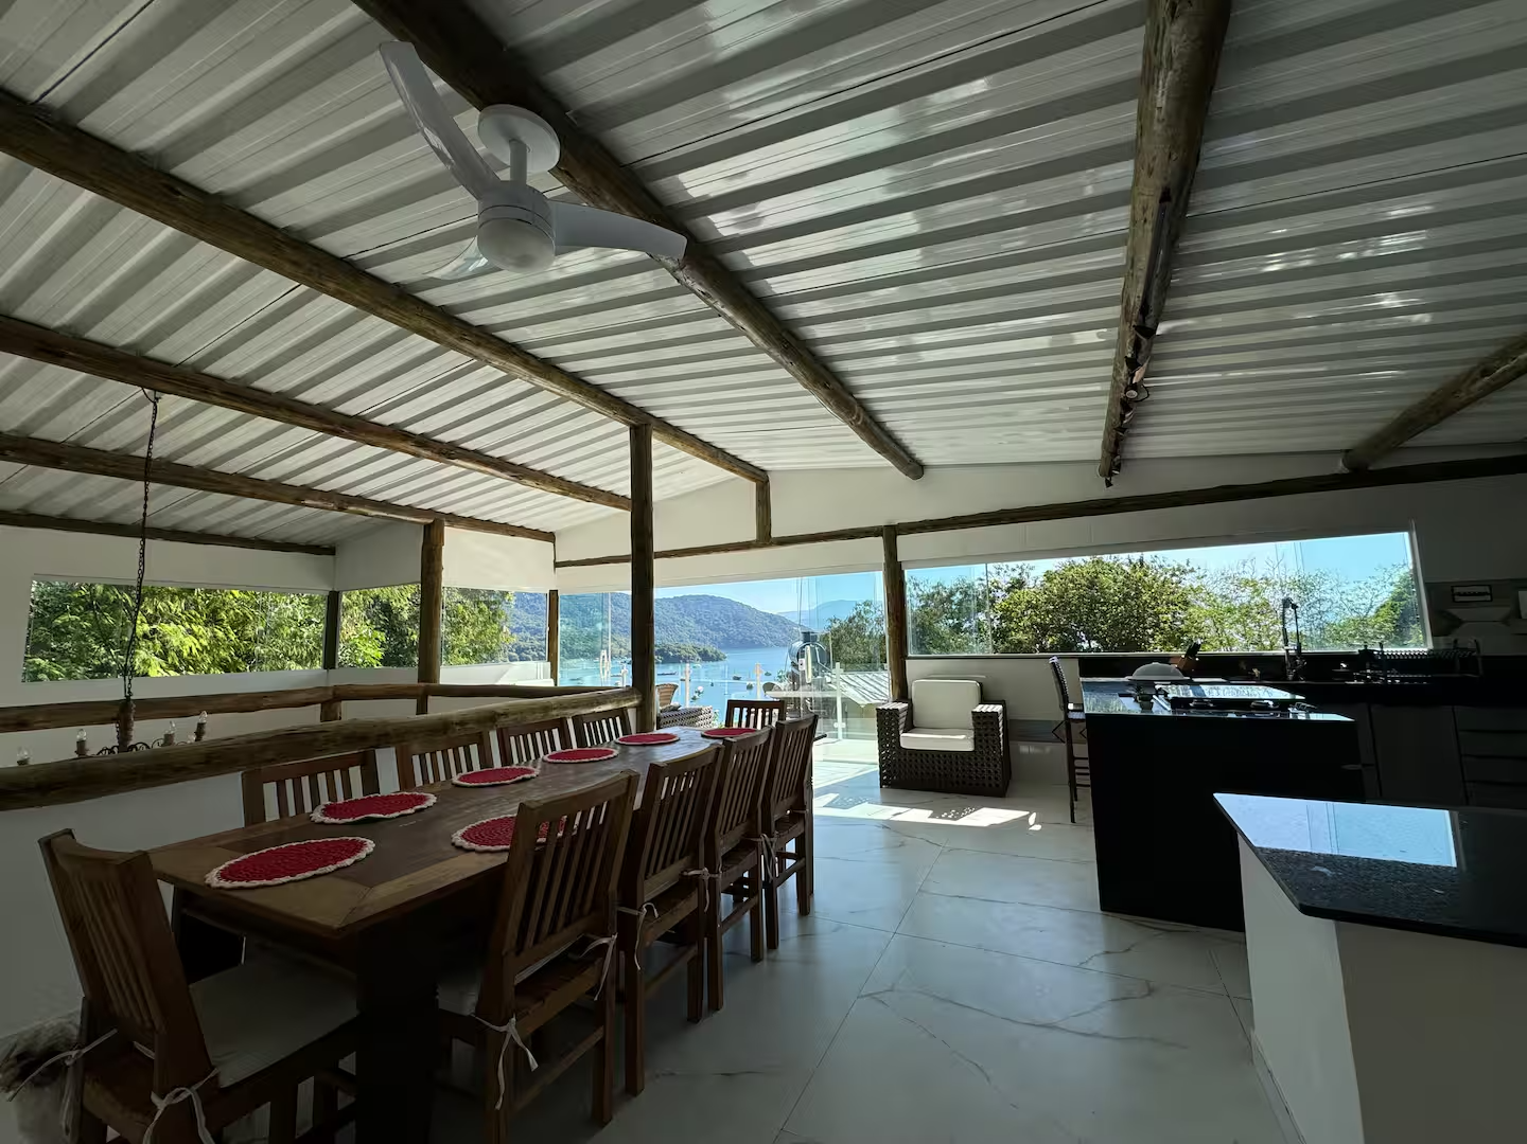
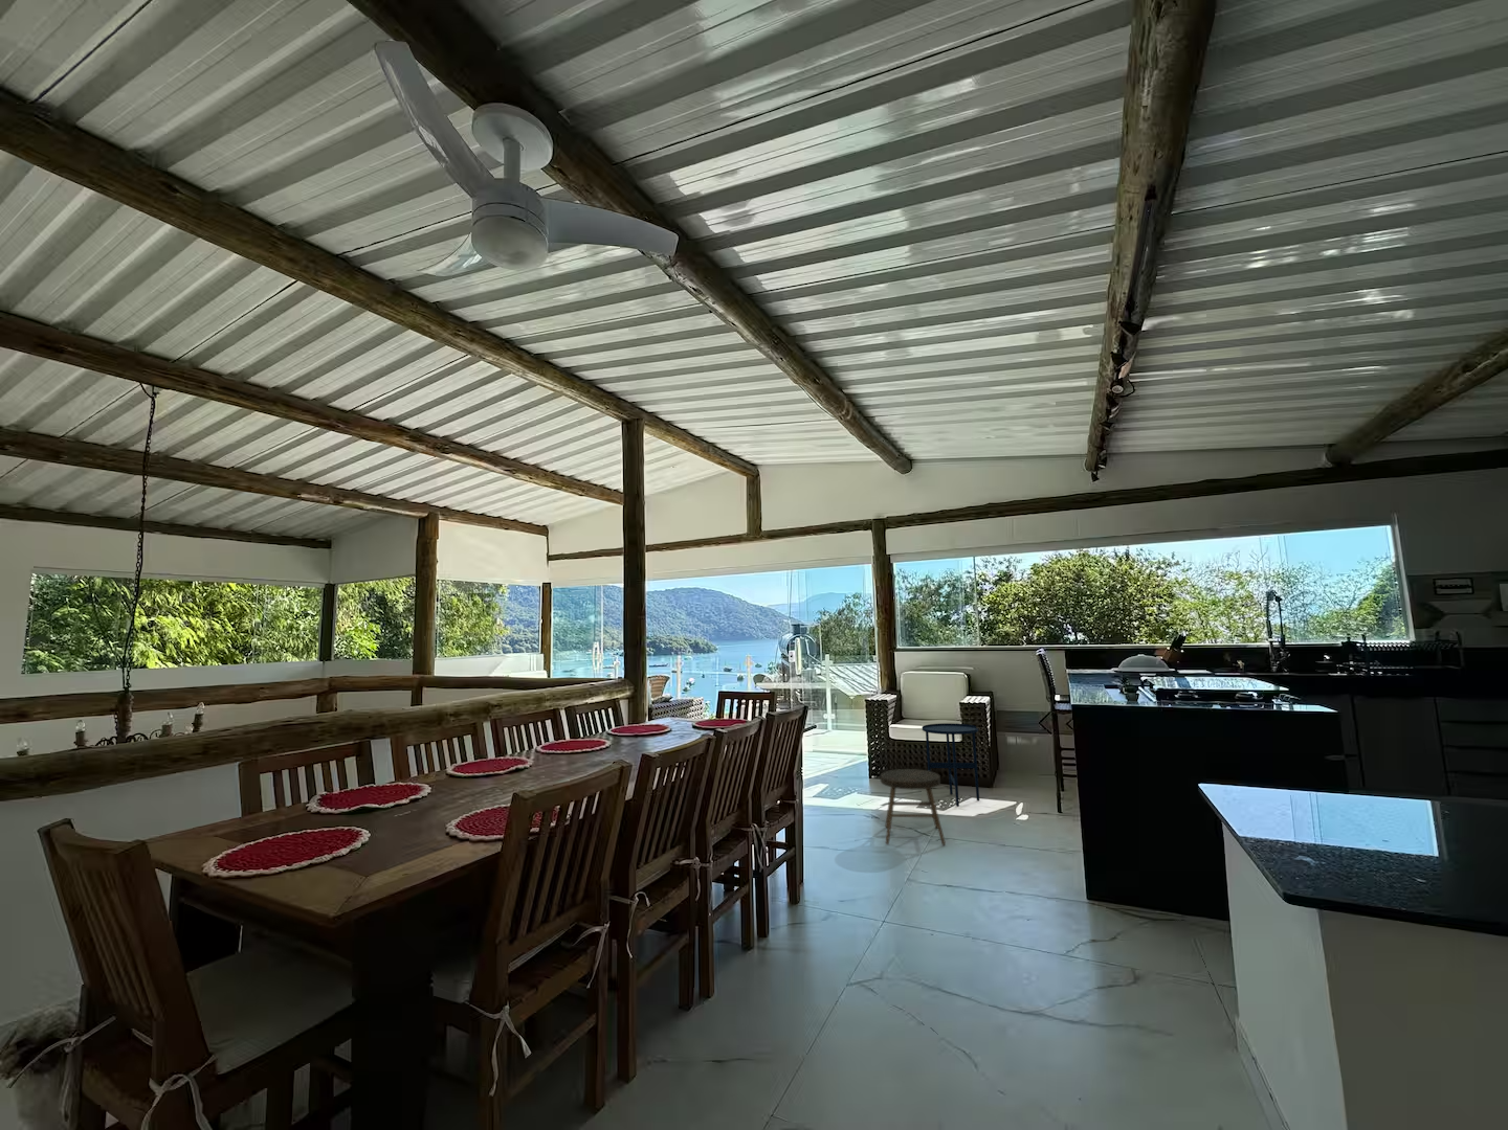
+ side table [921,722,981,807]
+ stool [880,768,946,846]
